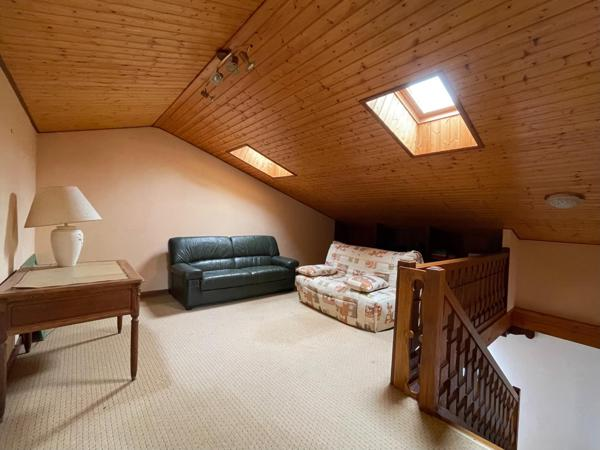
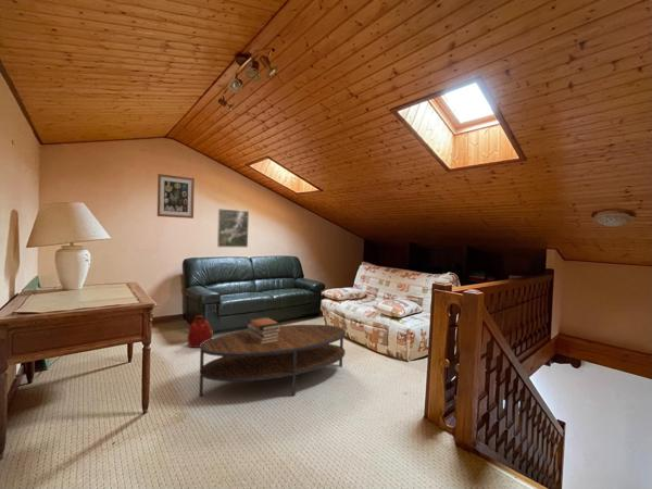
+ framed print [216,208,250,249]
+ backpack [187,314,214,349]
+ book stack [247,316,283,344]
+ wall art [156,173,196,220]
+ coffee table [199,324,347,397]
